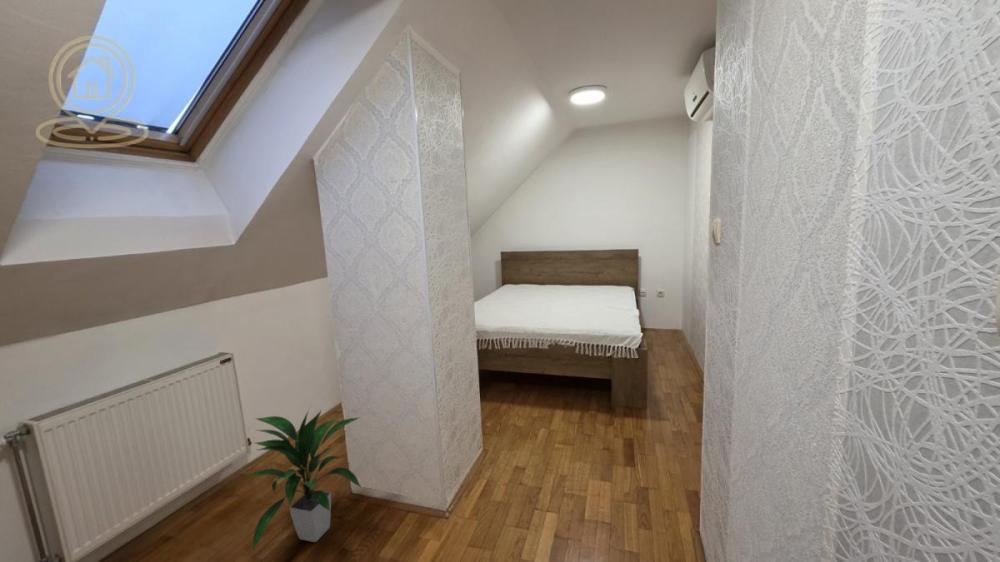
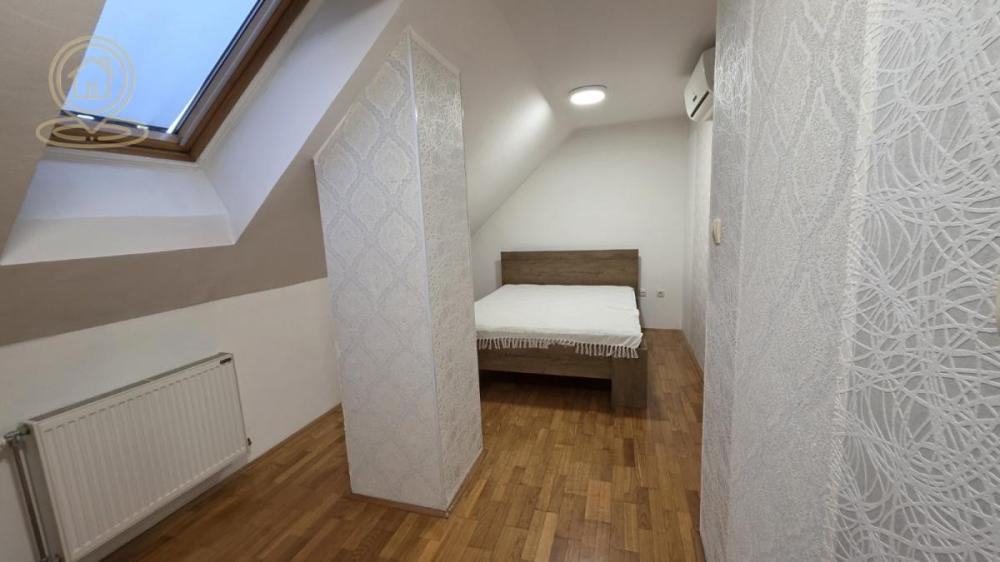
- indoor plant [245,407,362,553]
